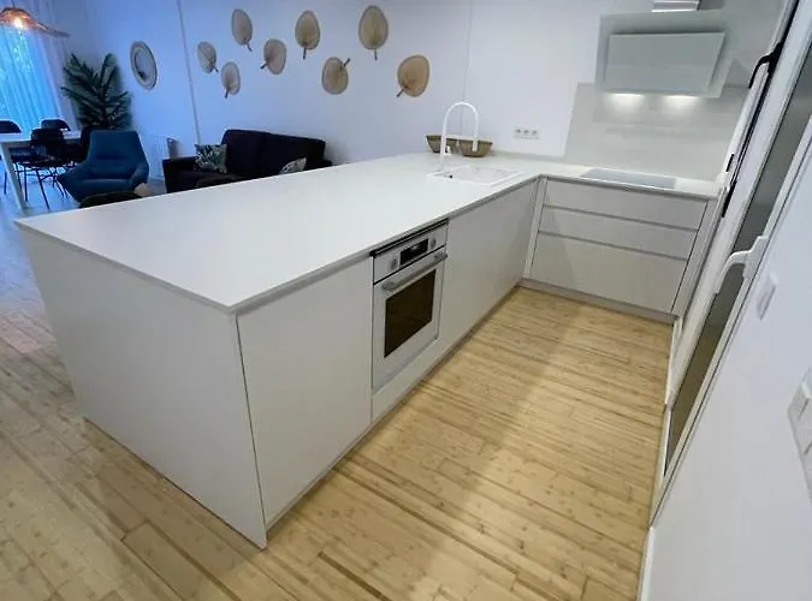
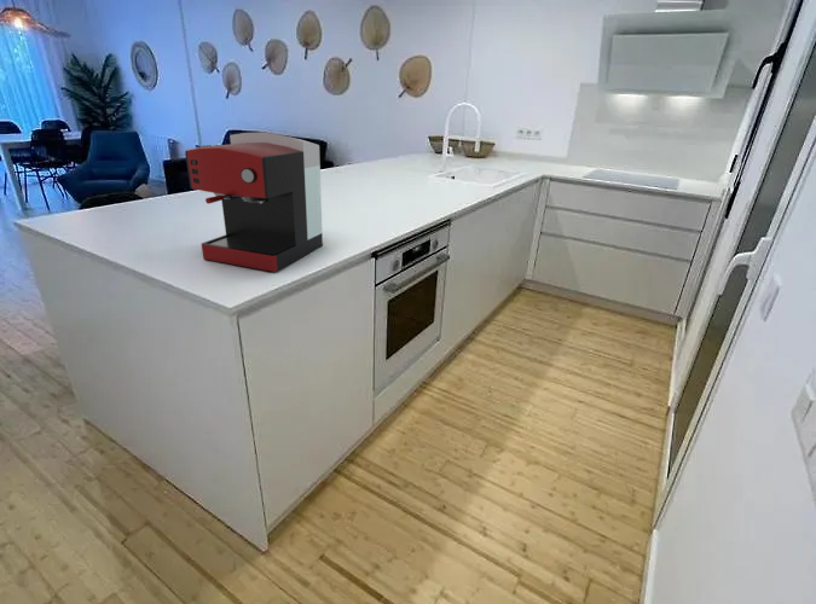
+ coffee maker [184,130,324,273]
